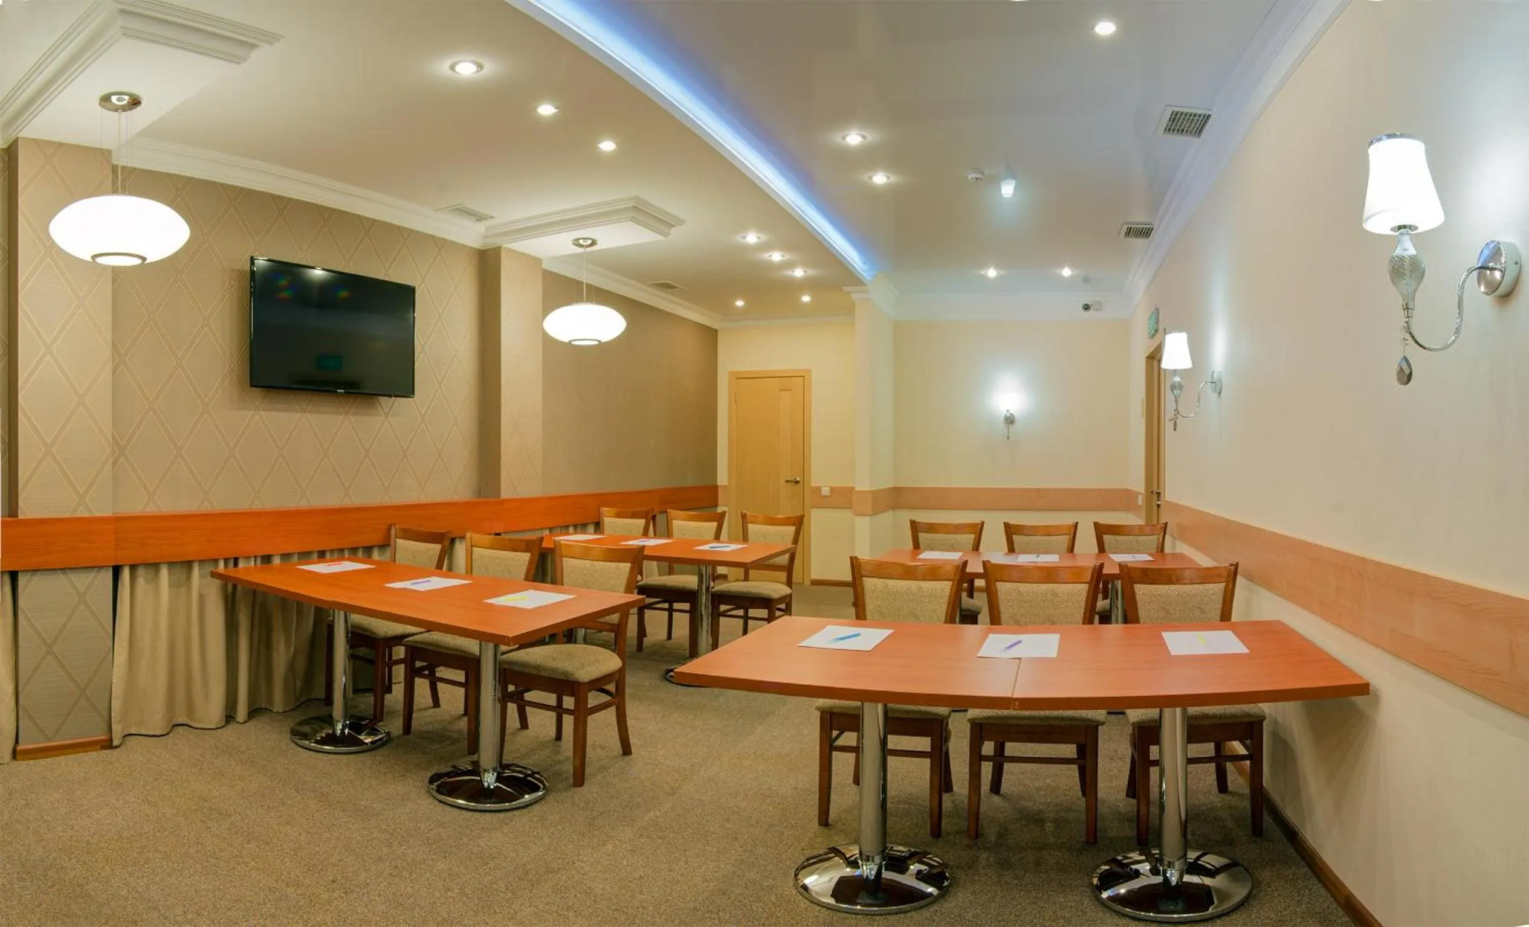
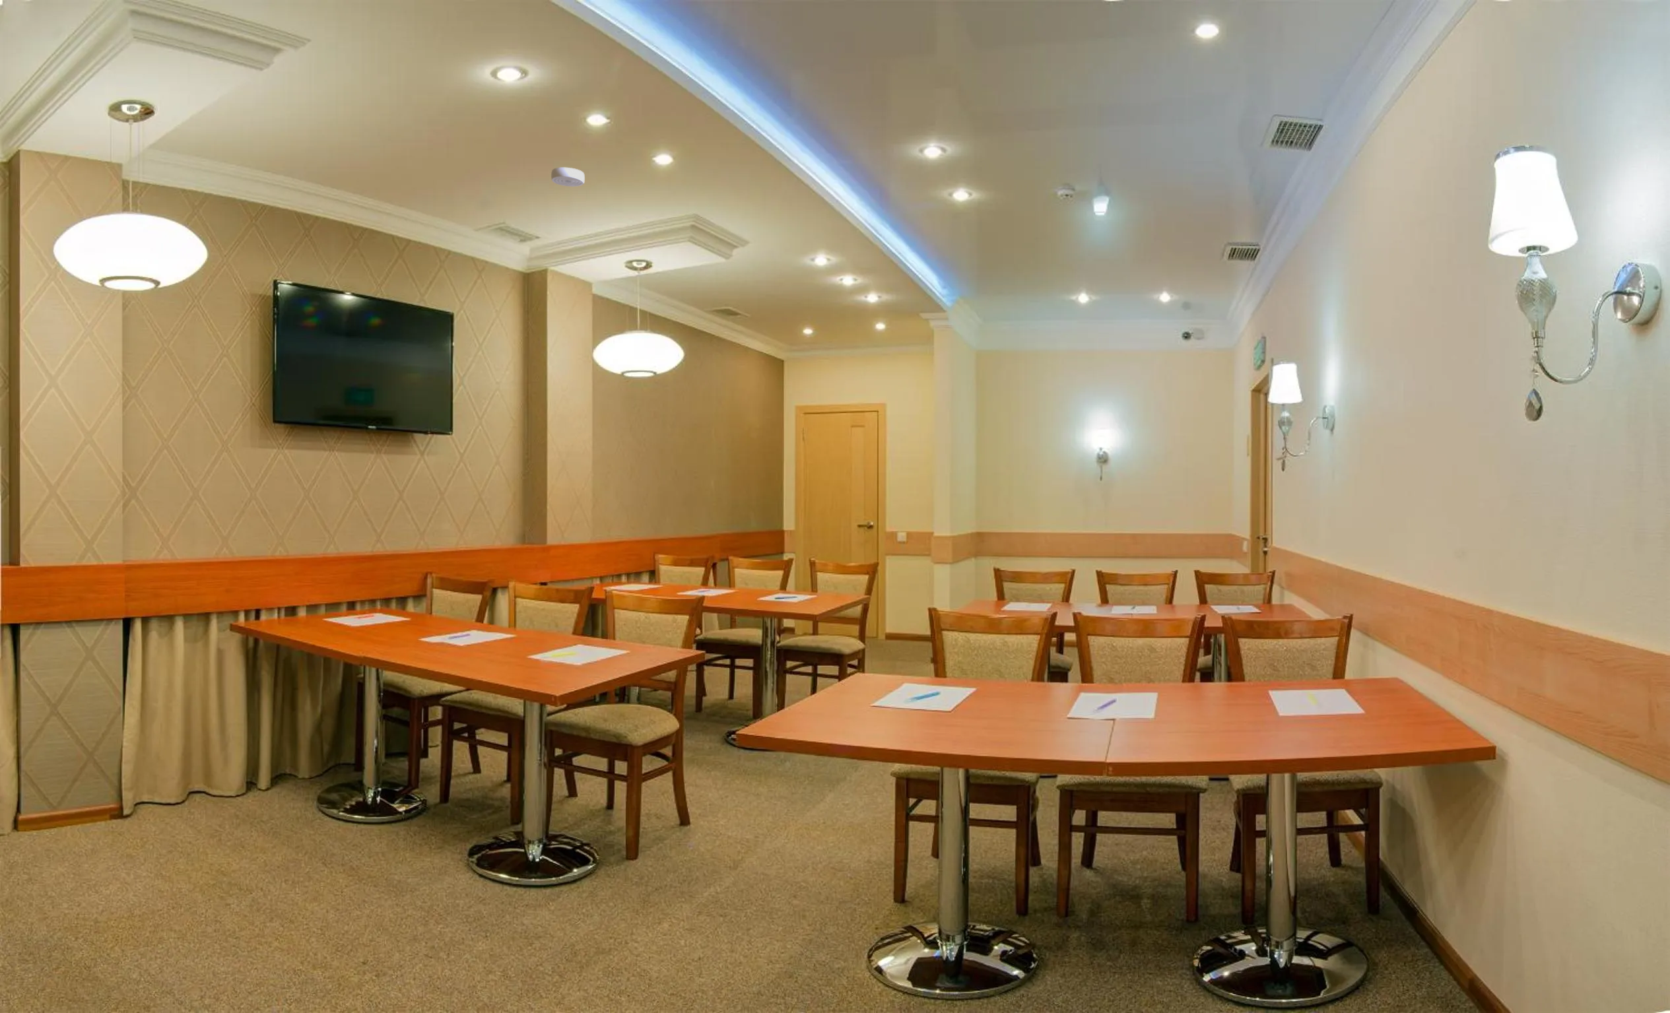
+ smoke detector [551,167,586,187]
